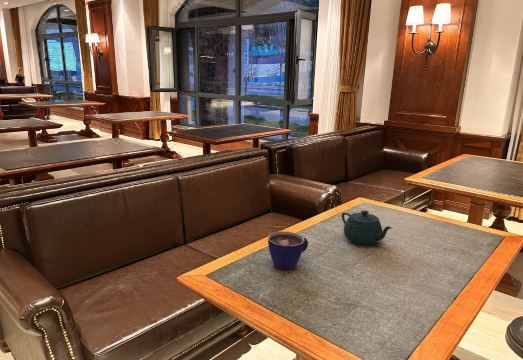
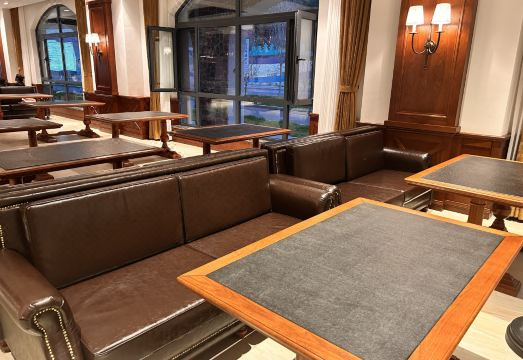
- cup [267,230,309,270]
- teapot [341,209,392,246]
